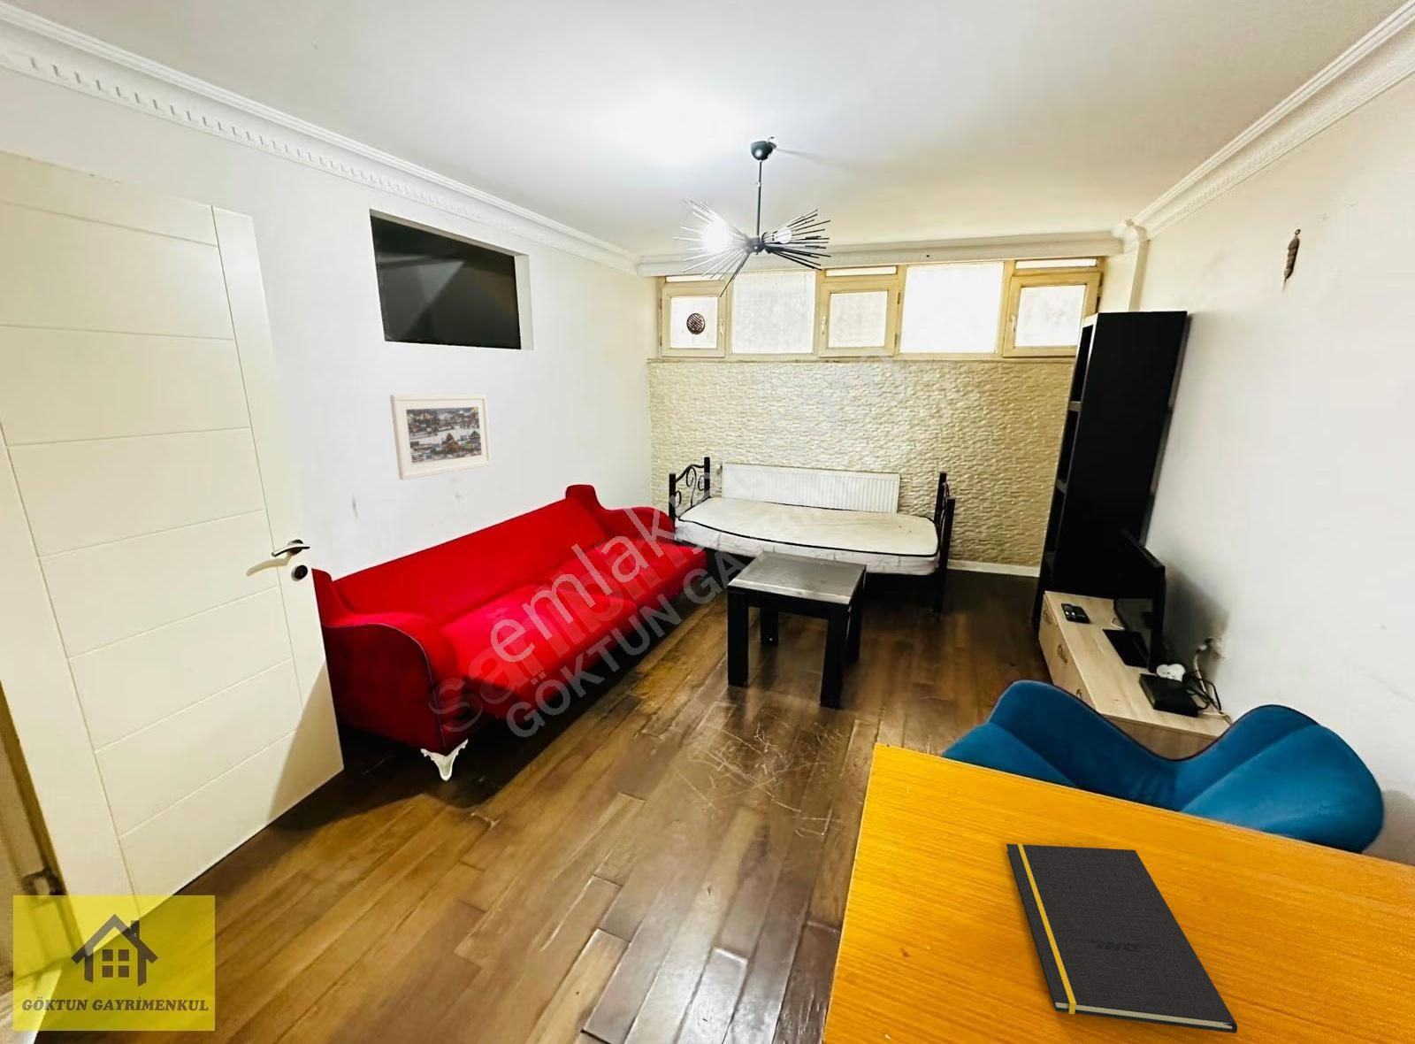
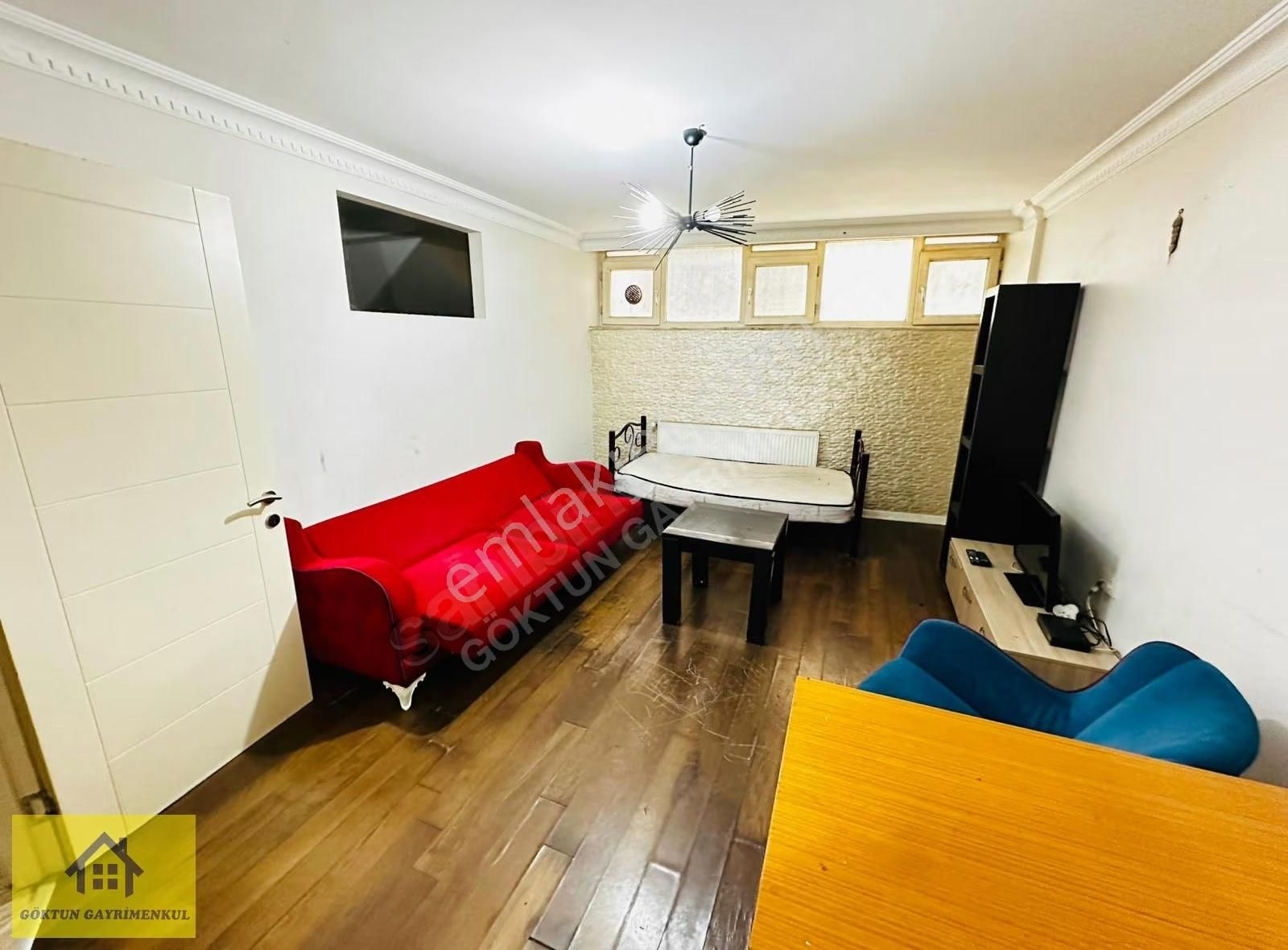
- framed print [389,393,492,480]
- notepad [1005,843,1238,1034]
